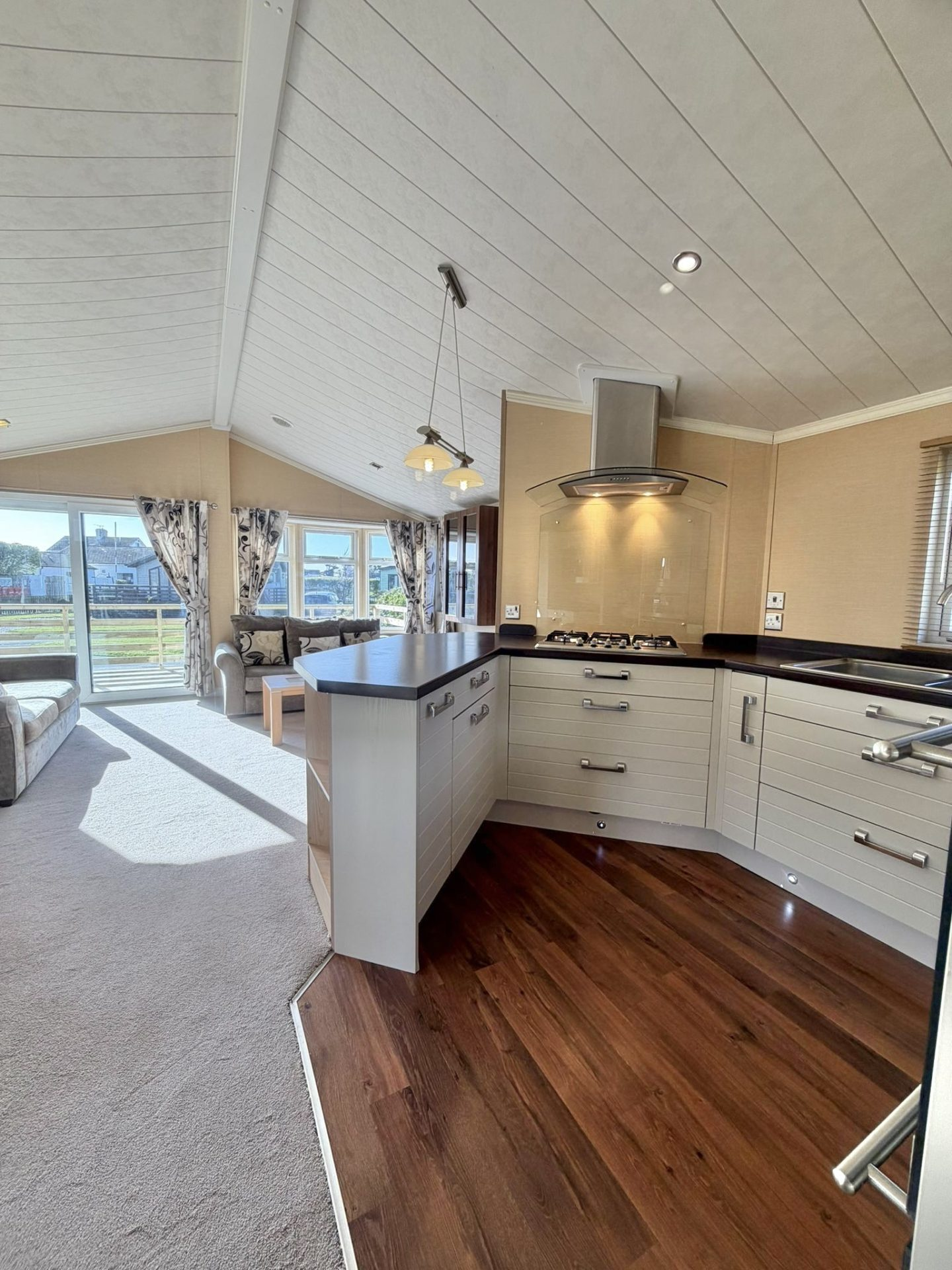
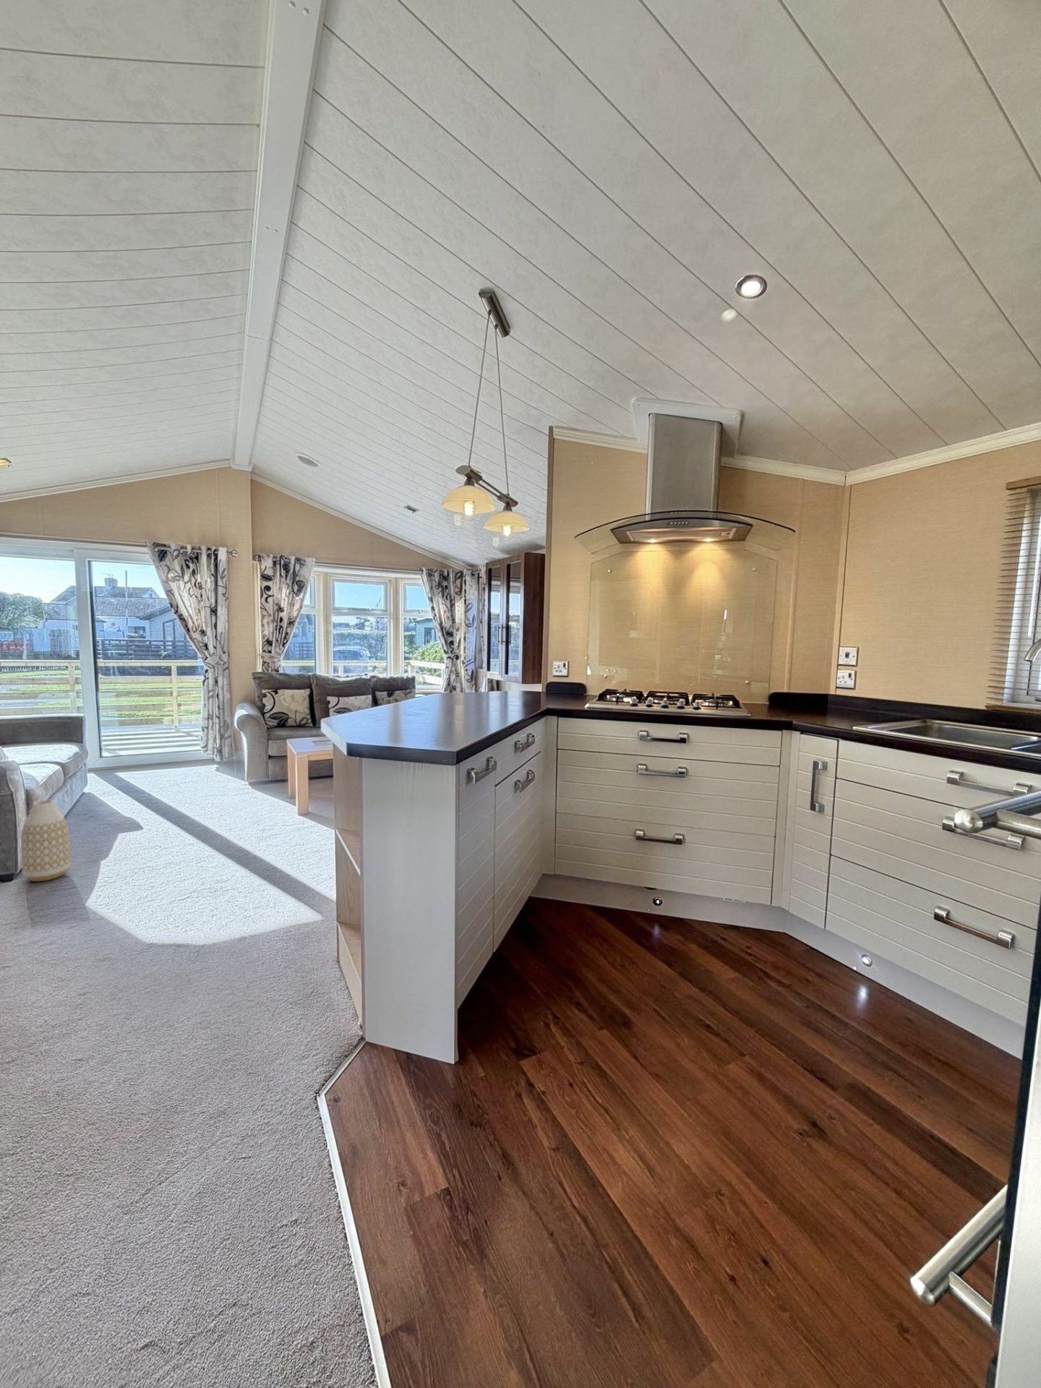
+ vase [21,799,71,882]
